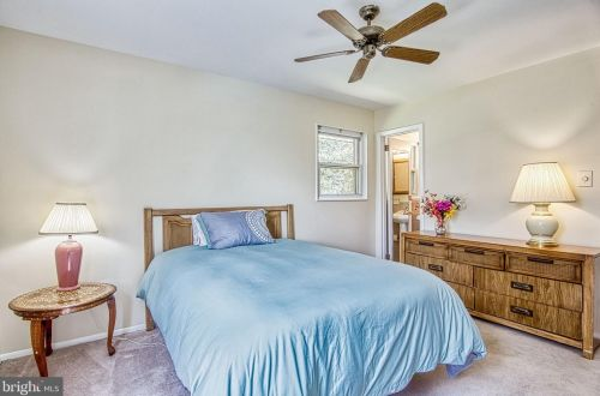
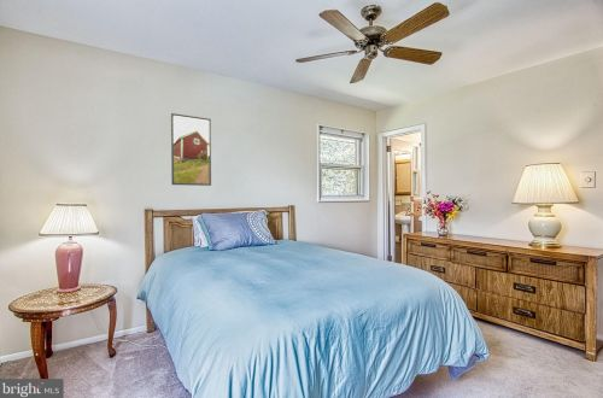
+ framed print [170,112,212,187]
